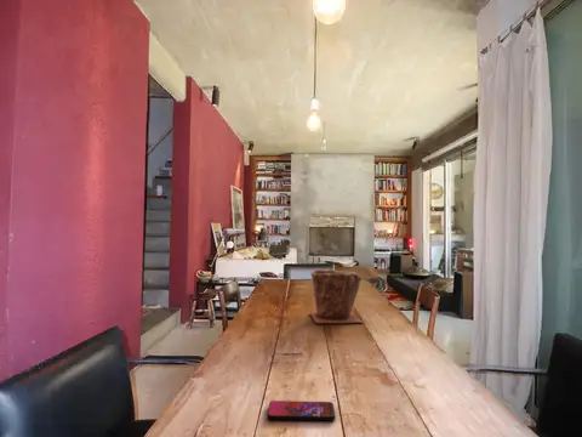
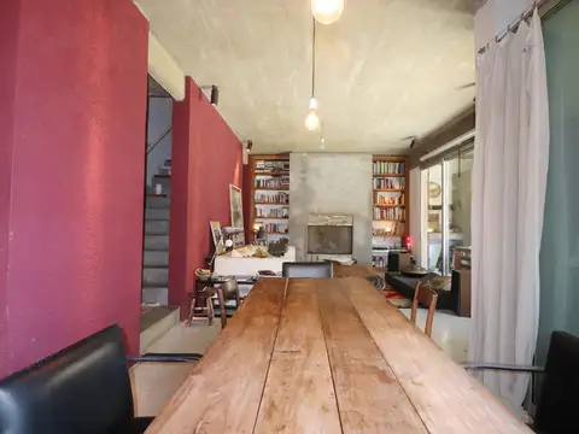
- plant pot [309,267,364,324]
- smartphone [267,399,336,421]
